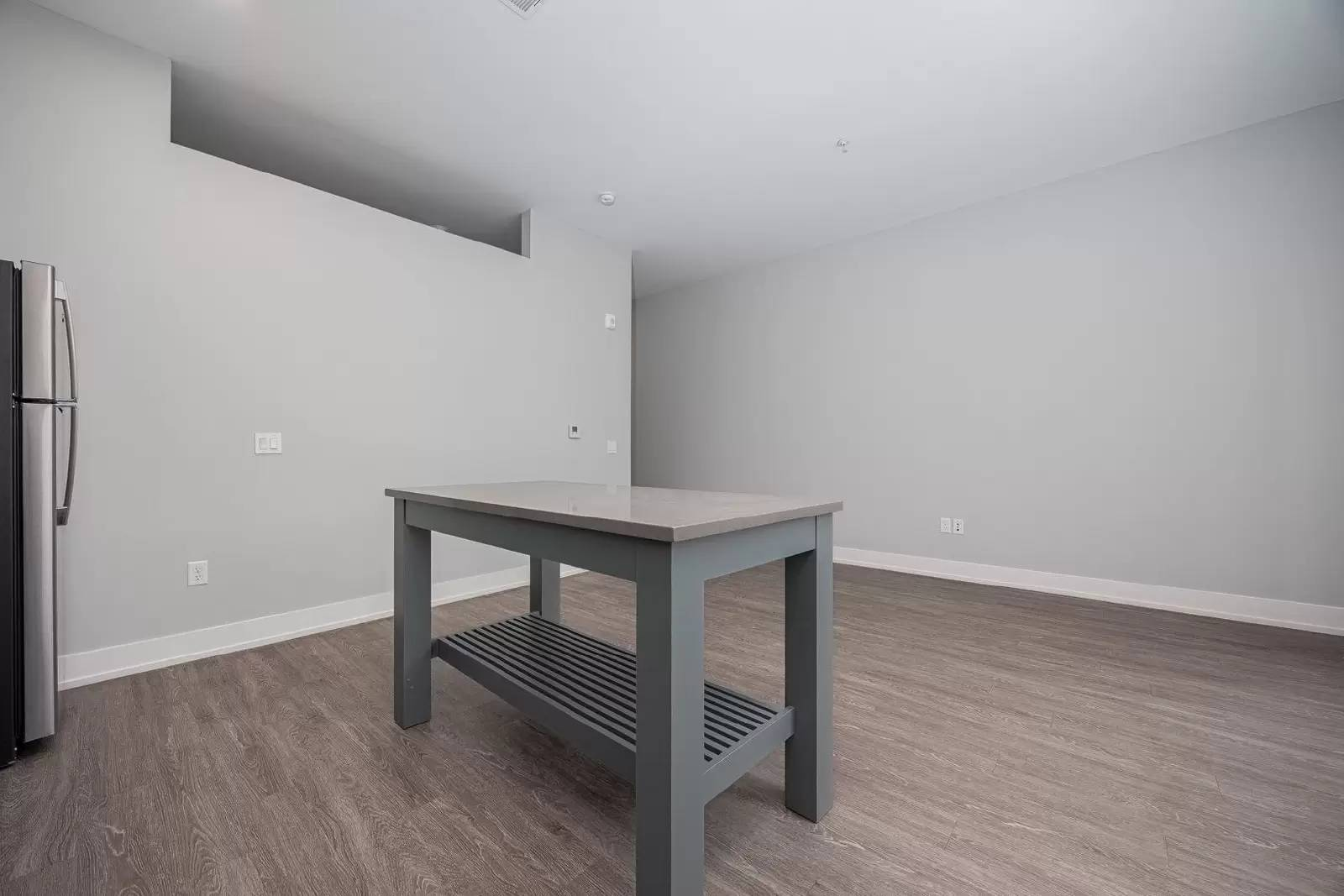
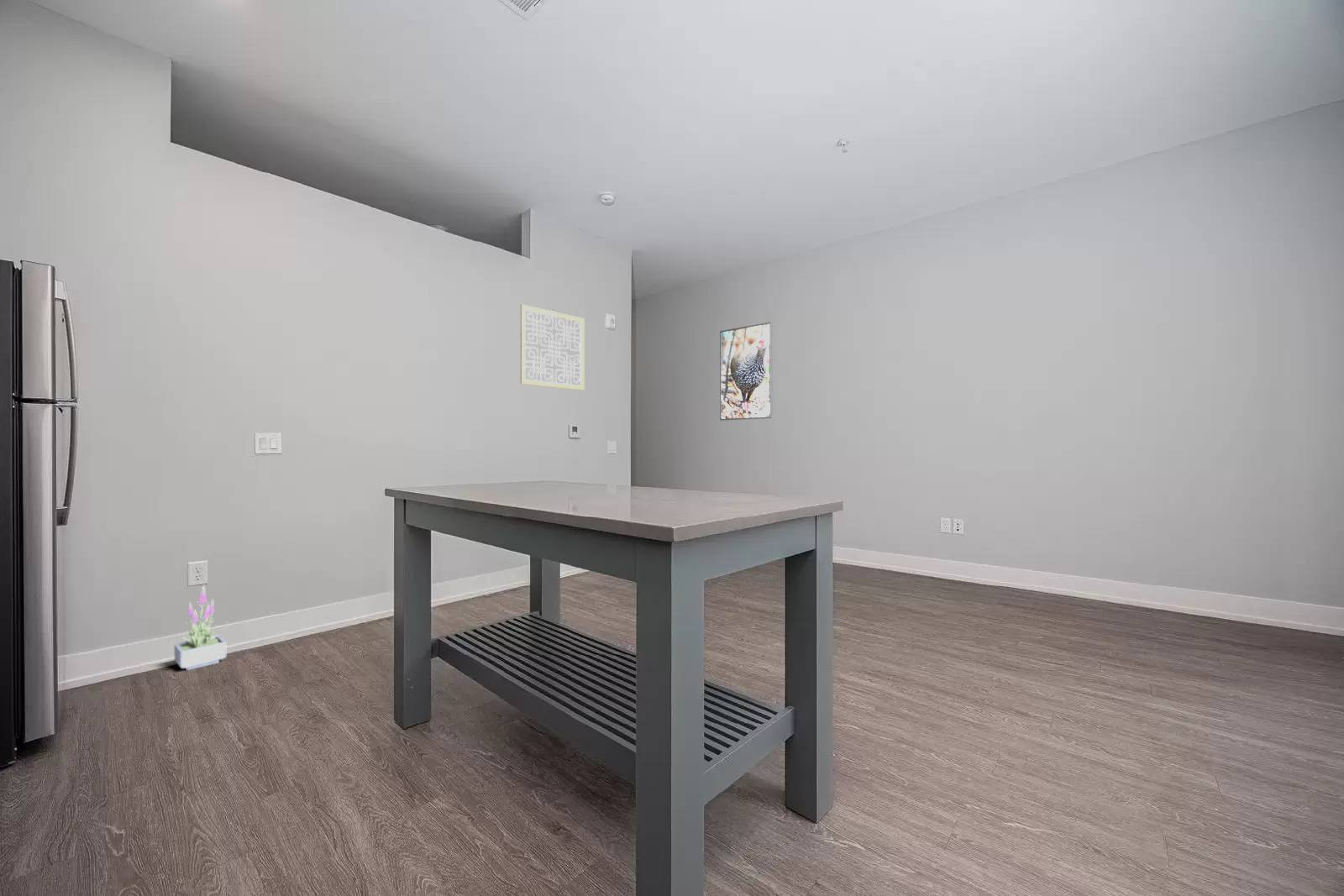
+ potted plant [174,584,228,671]
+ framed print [719,321,773,422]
+ wall art [520,304,585,391]
